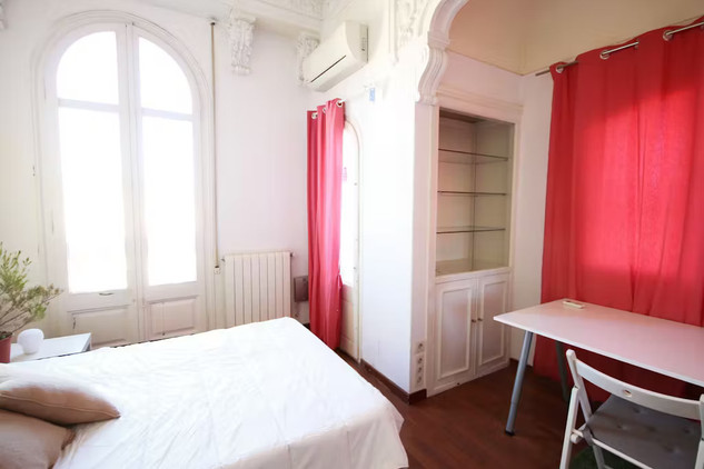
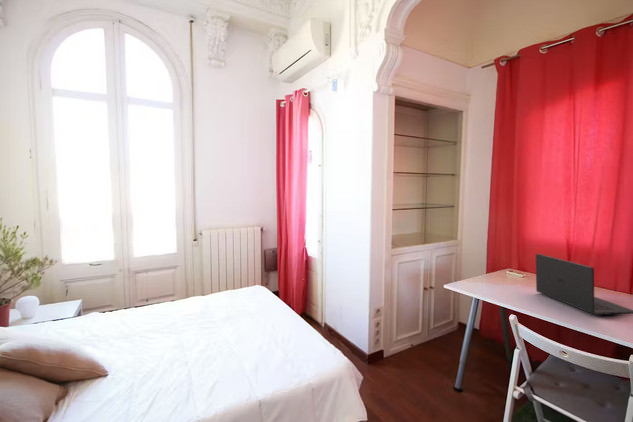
+ laptop [535,252,633,316]
